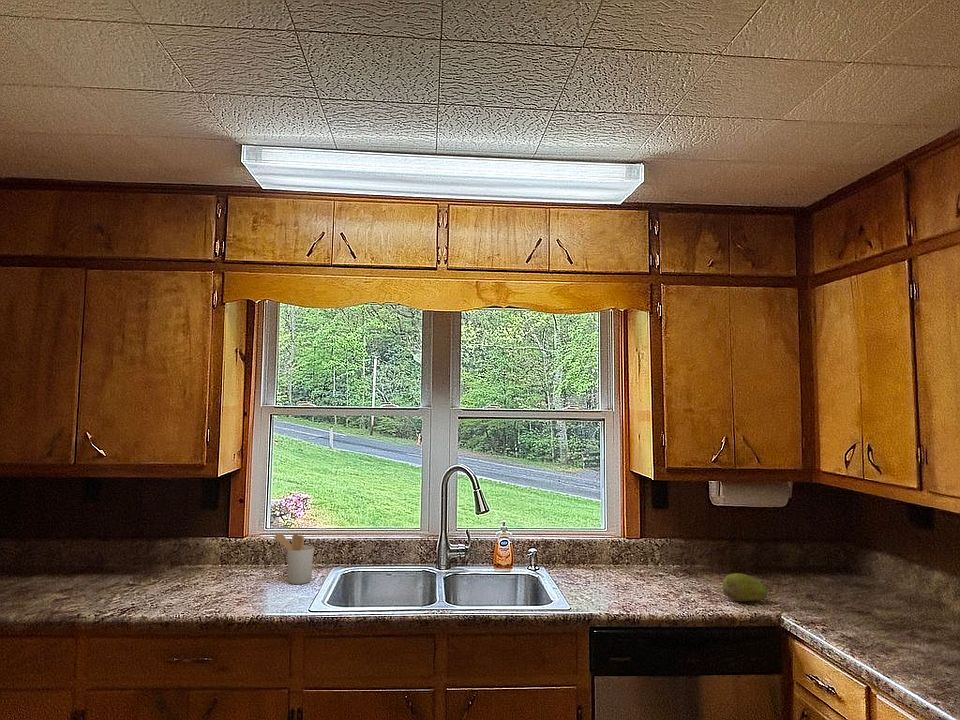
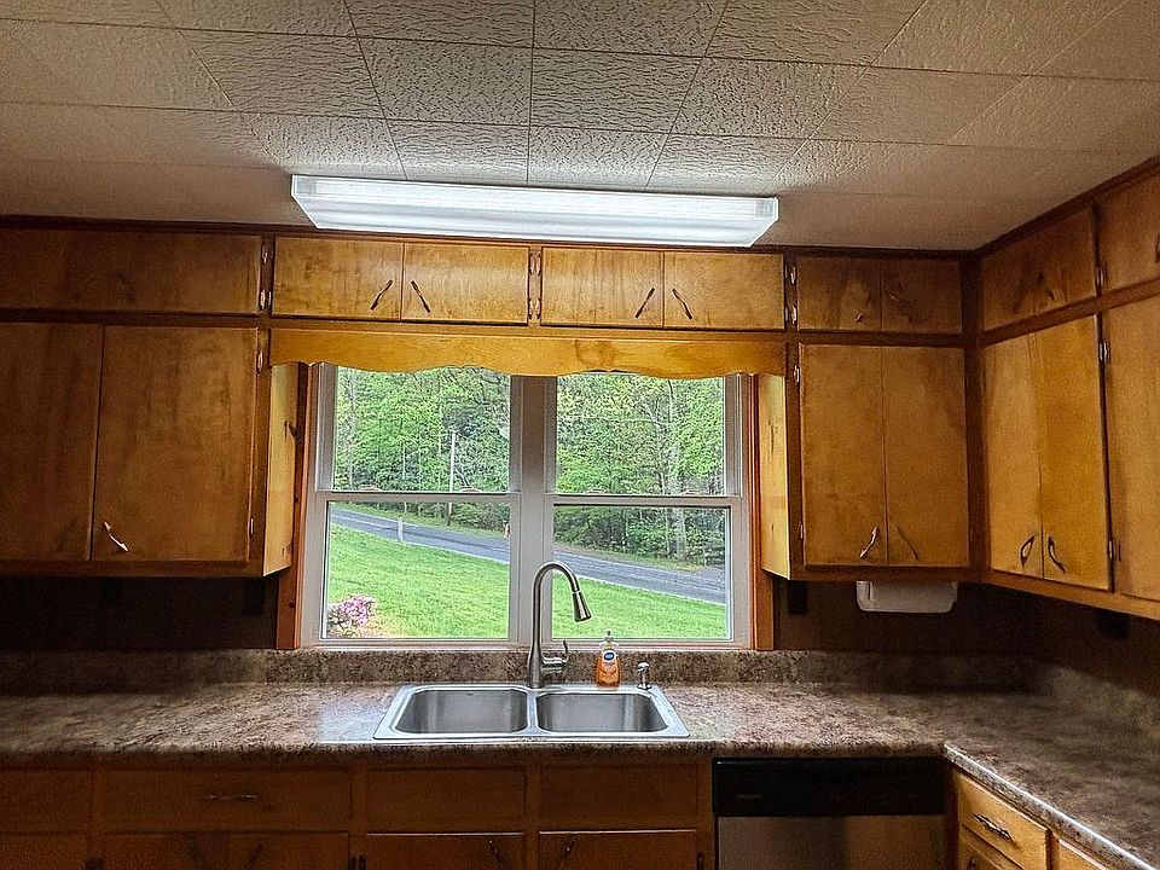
- fruit [721,572,768,603]
- utensil holder [272,532,315,585]
